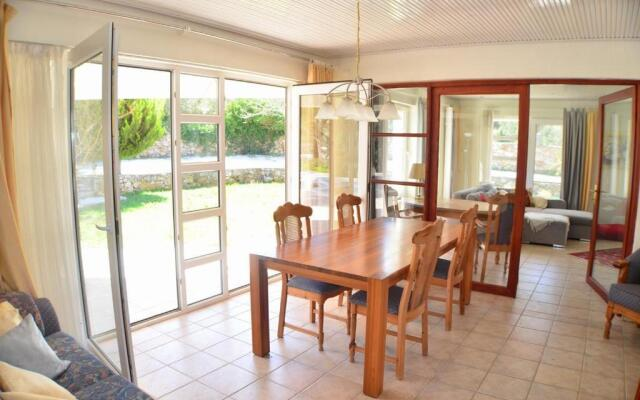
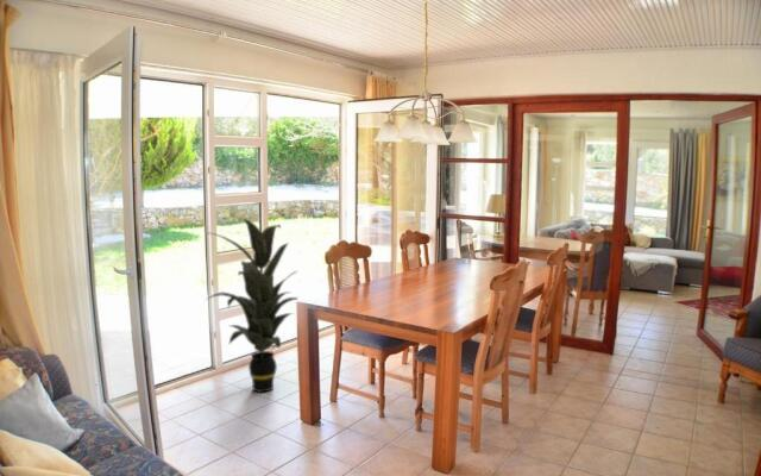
+ indoor plant [203,218,298,394]
